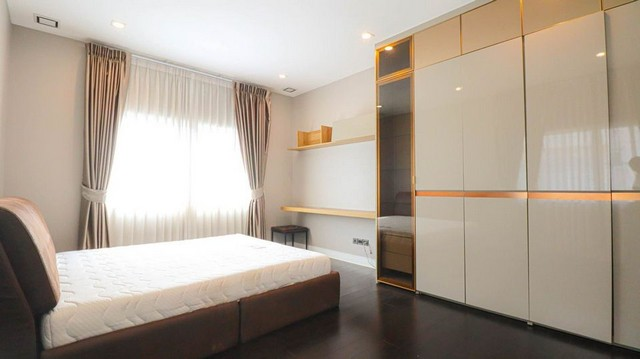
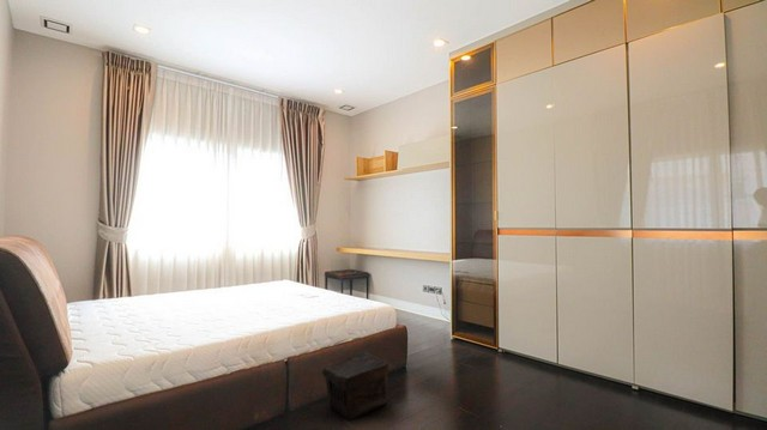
+ pouch [321,350,389,422]
